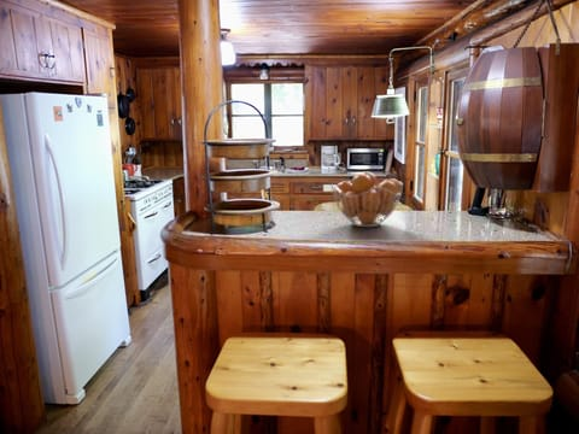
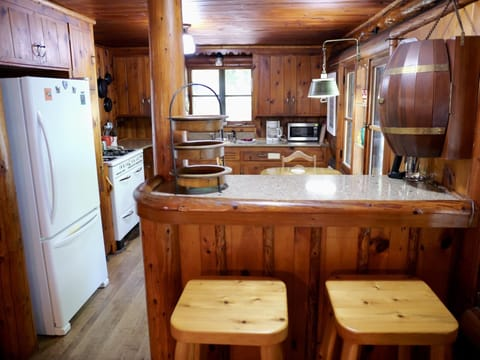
- fruit basket [331,170,404,228]
